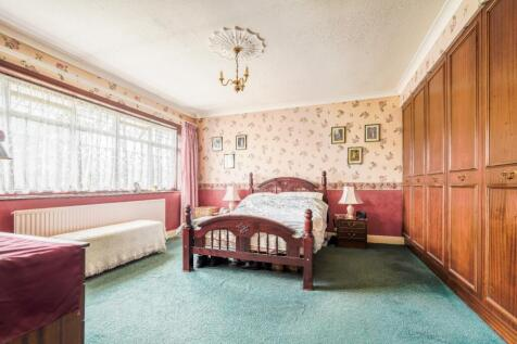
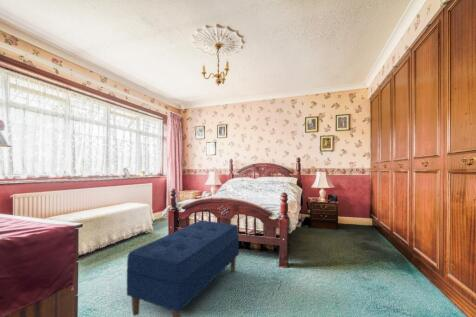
+ bench [126,219,240,317]
